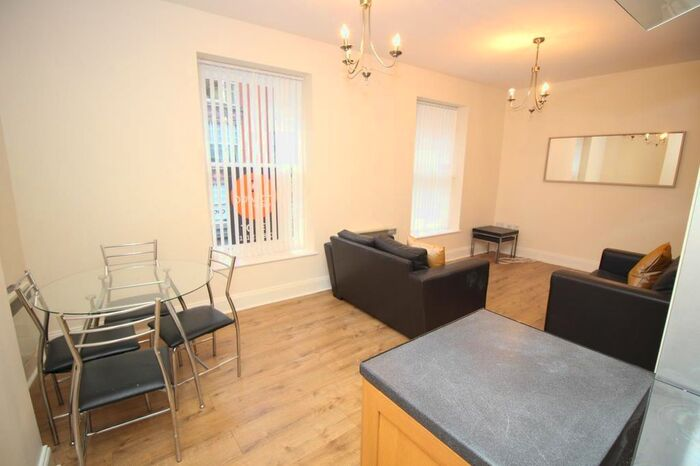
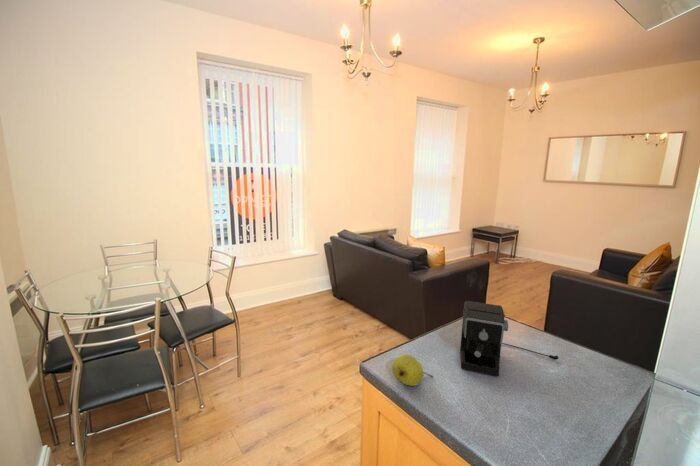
+ coffee maker [459,300,559,377]
+ fruit [391,353,435,387]
